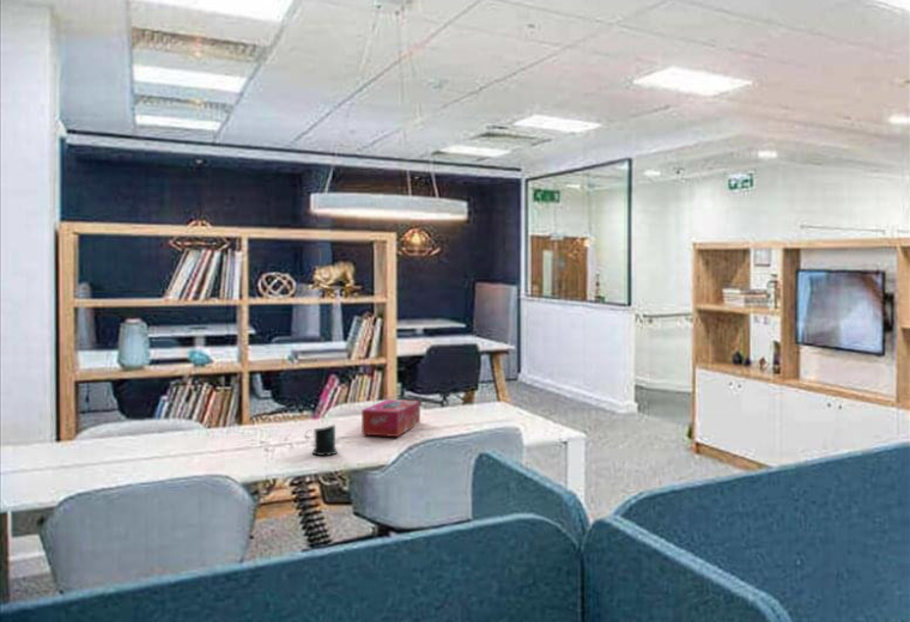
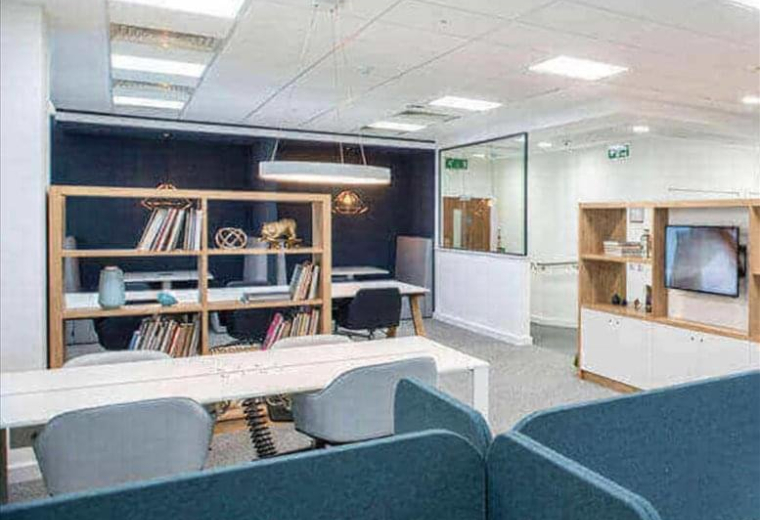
- tissue box [360,398,421,438]
- mug [304,425,339,457]
